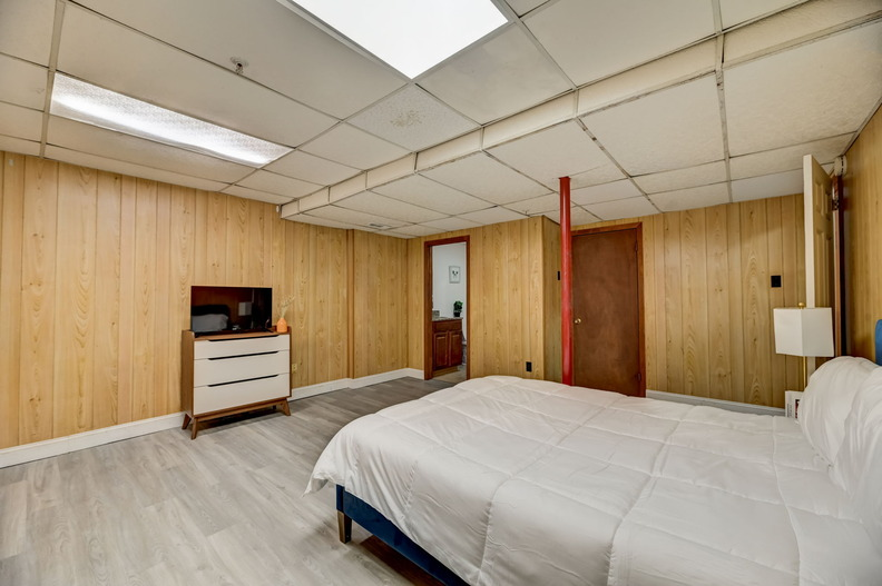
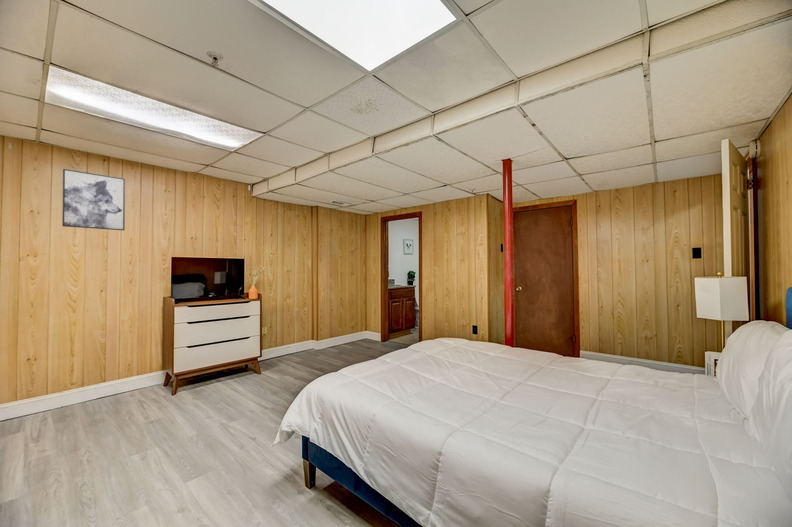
+ wall art [61,168,126,231]
